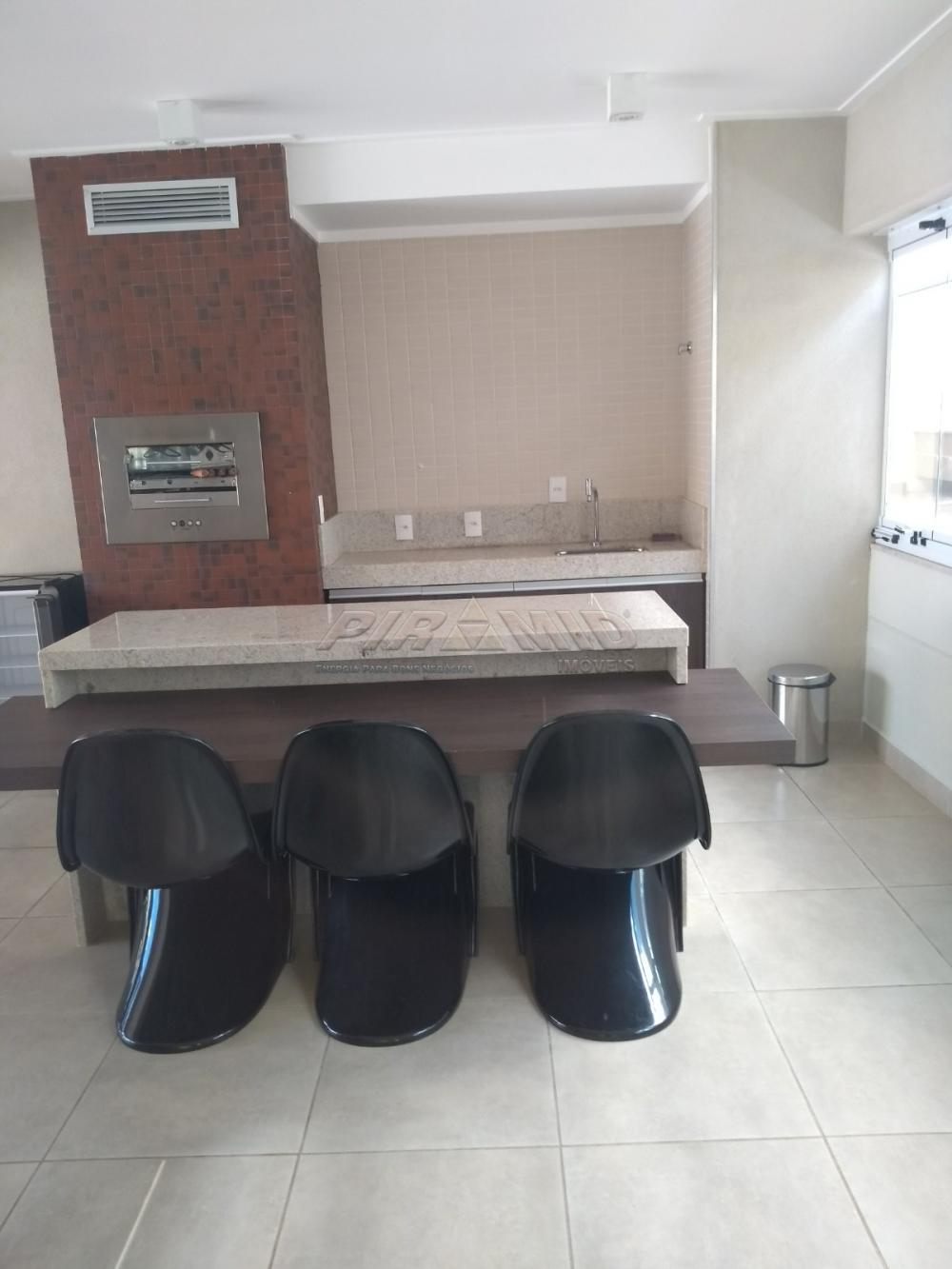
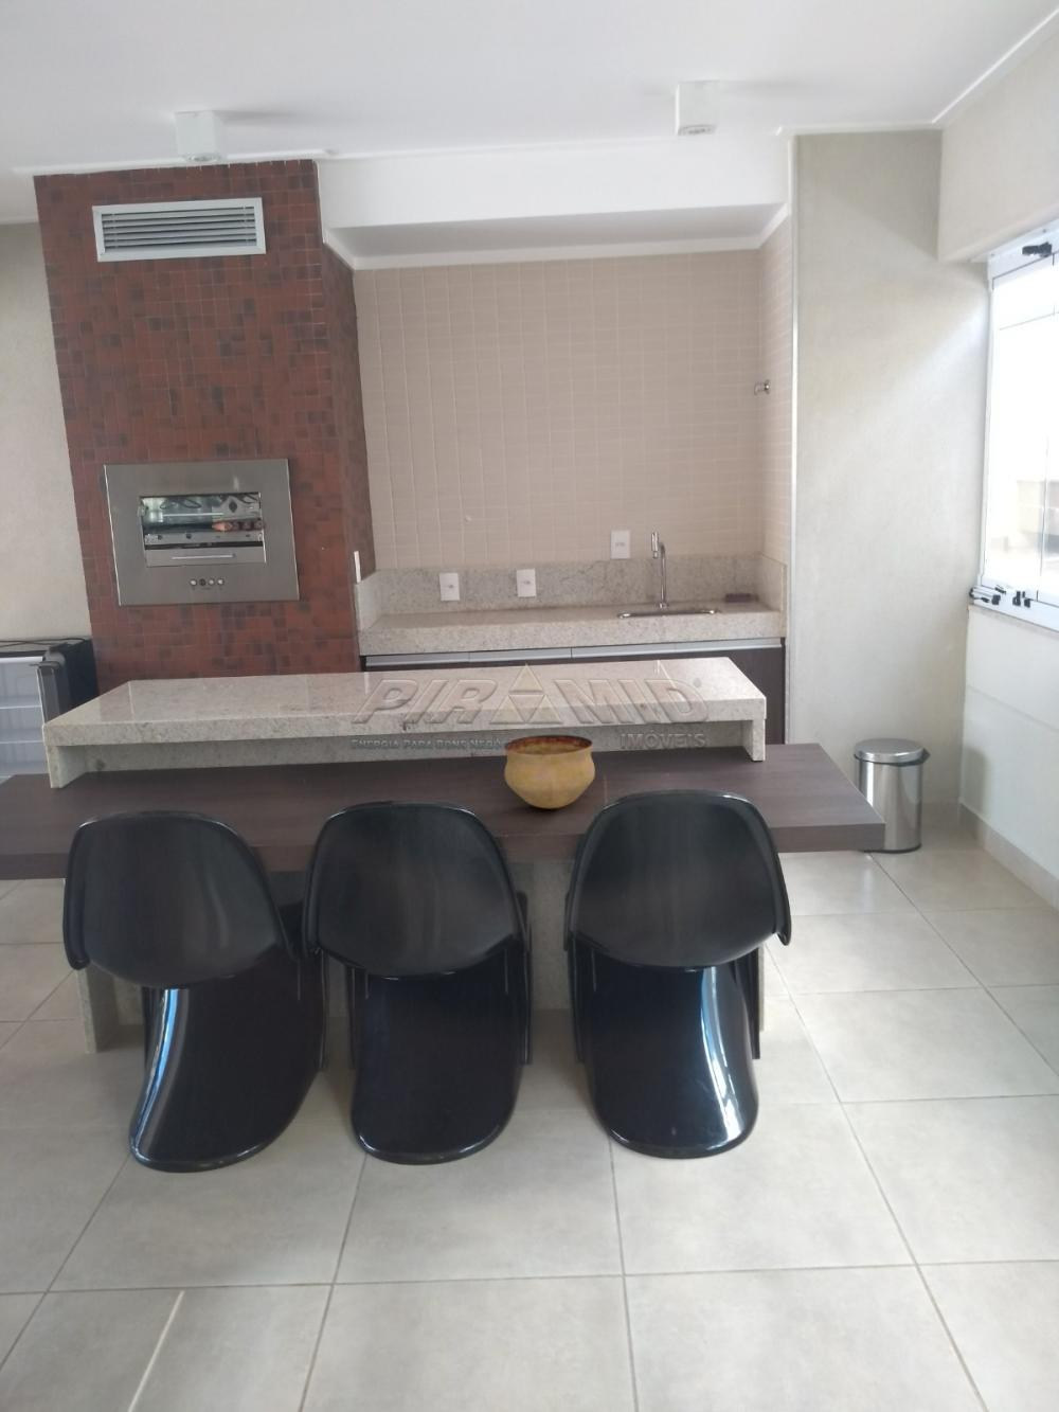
+ bowl [503,734,596,809]
